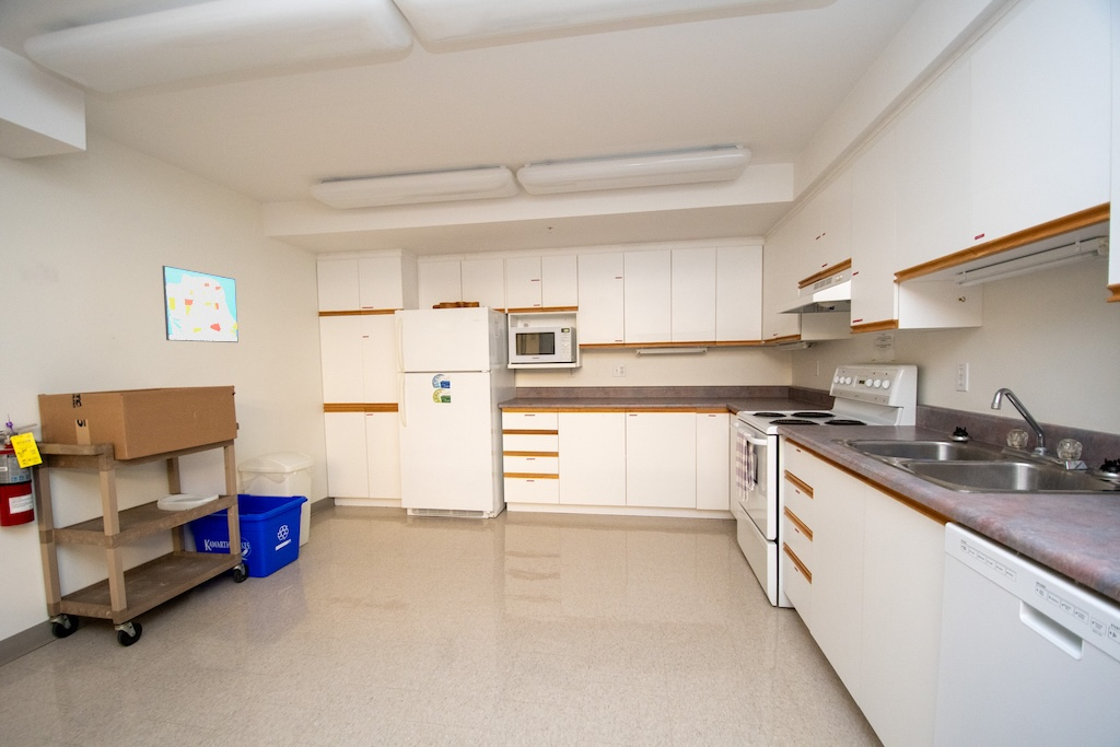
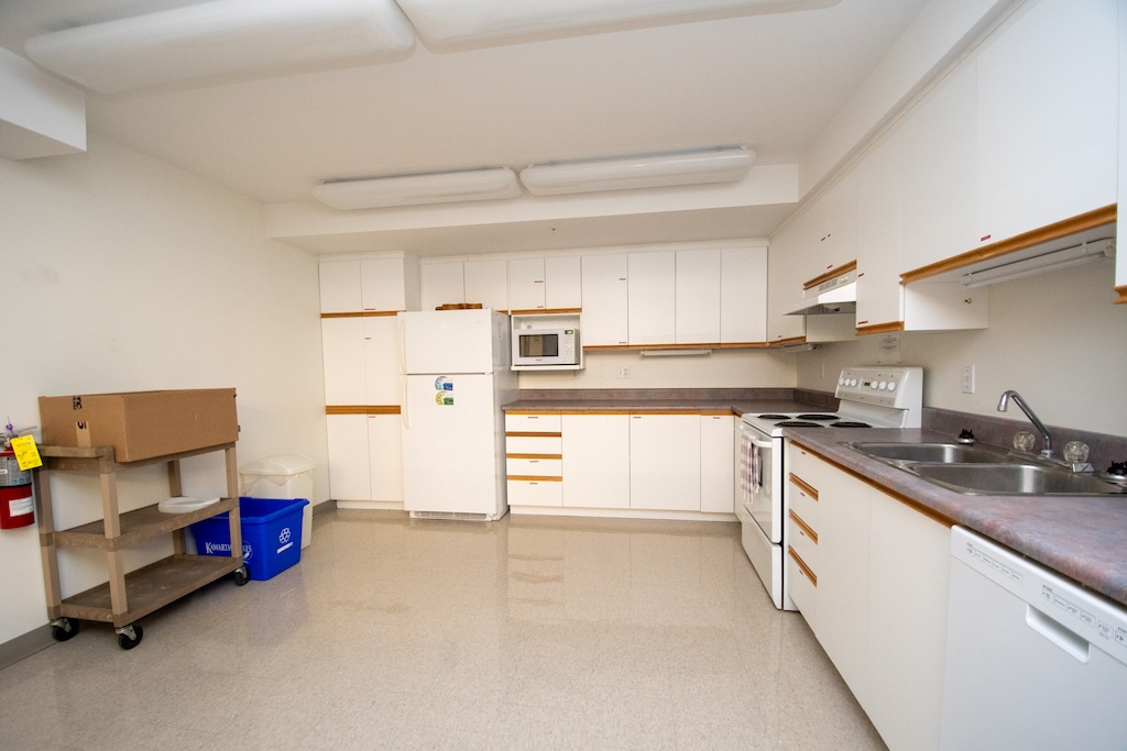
- wall art [162,265,240,343]
